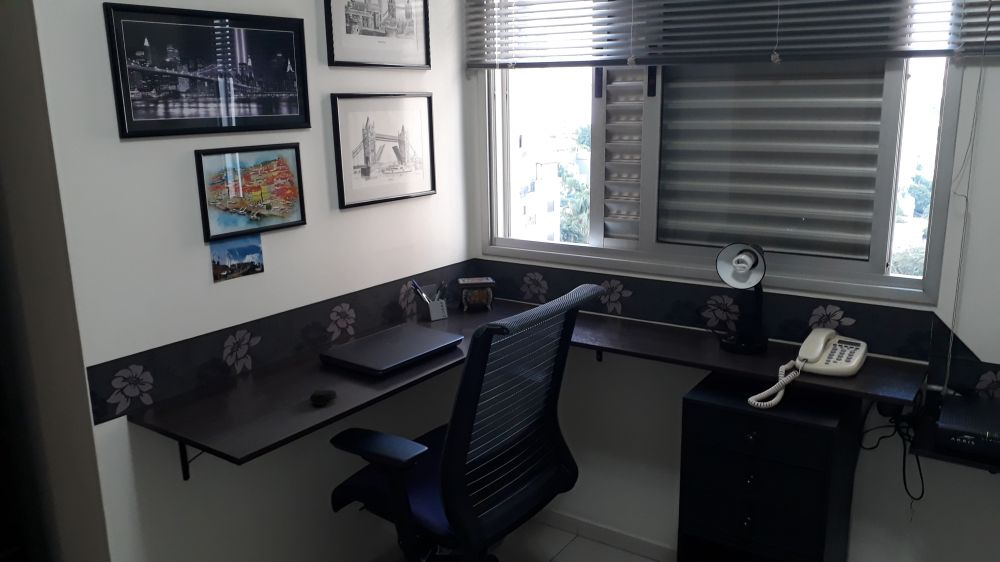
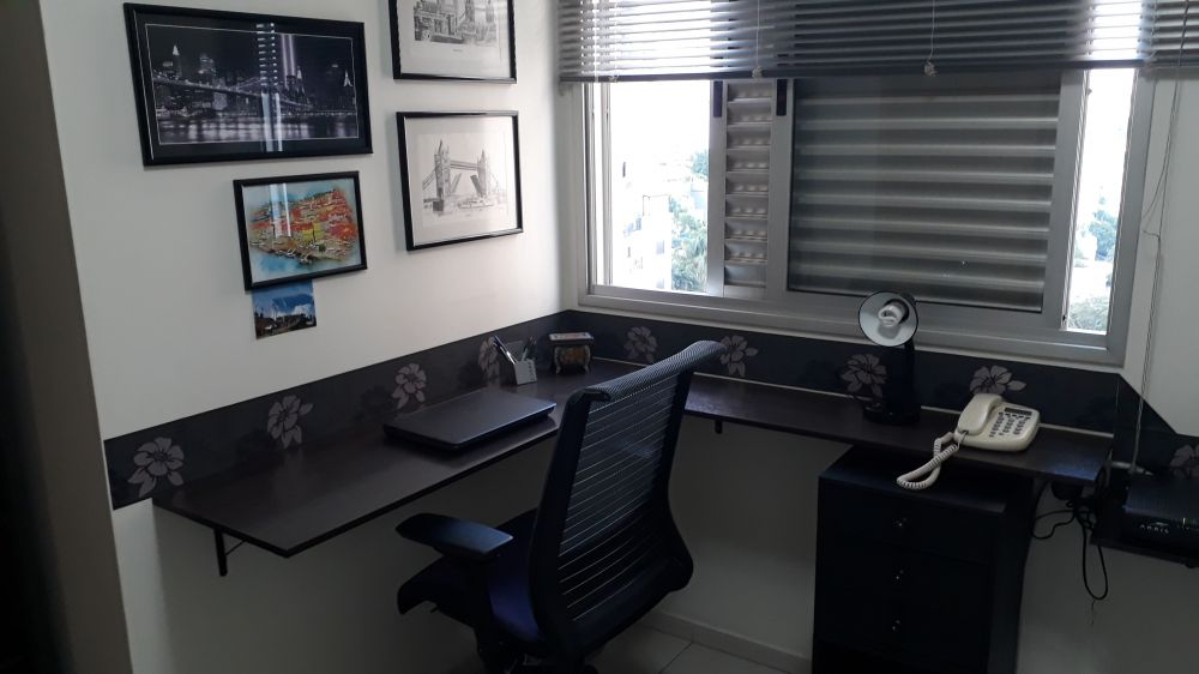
- computer mouse [309,388,337,406]
